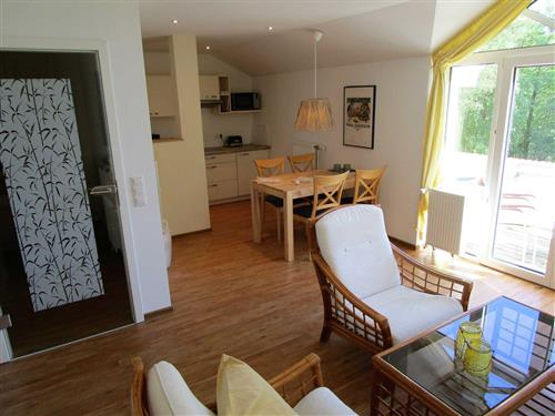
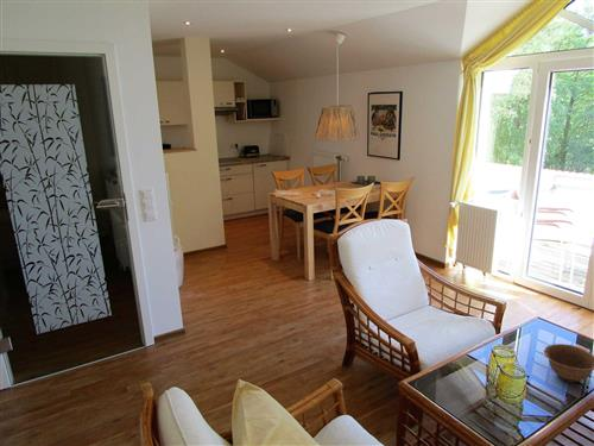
+ bowl [543,343,594,384]
